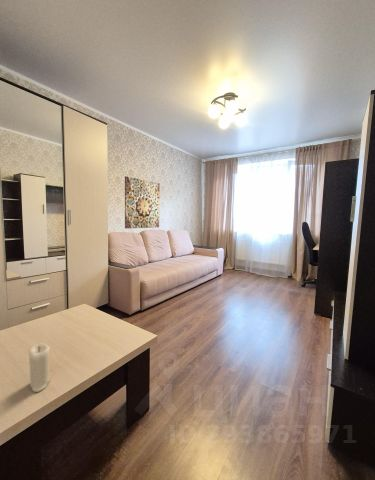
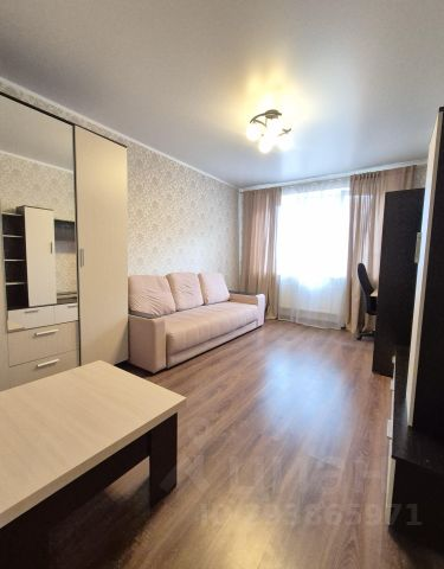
- wall art [124,175,161,230]
- candle [28,343,51,393]
